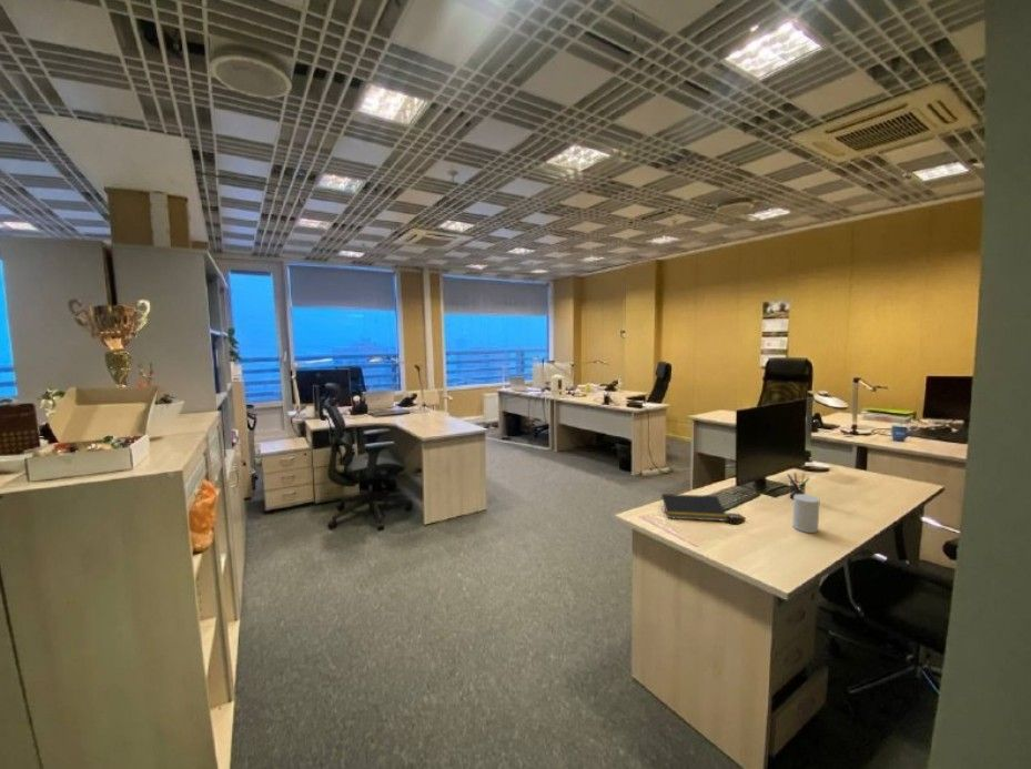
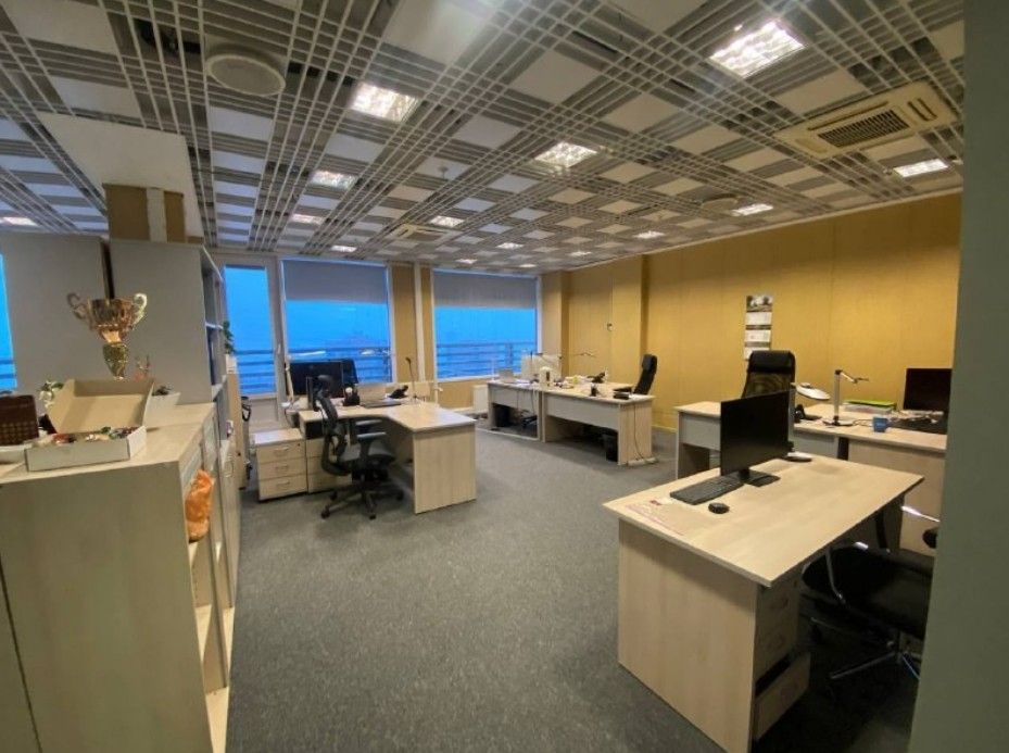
- cup [791,494,820,534]
- pen holder [786,472,810,500]
- notepad [659,493,729,523]
